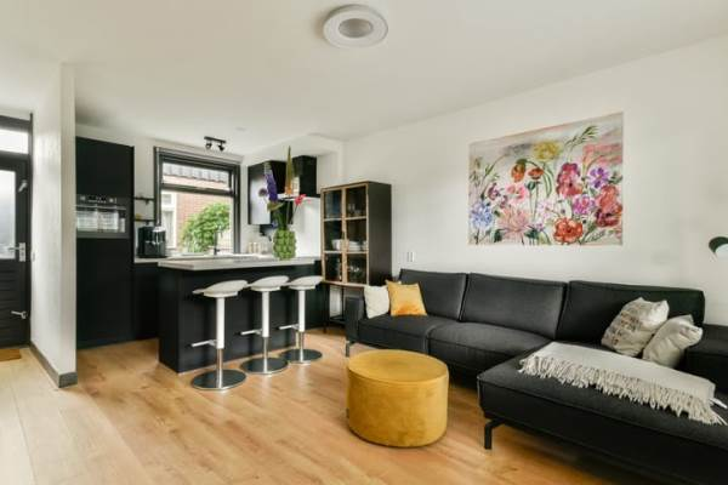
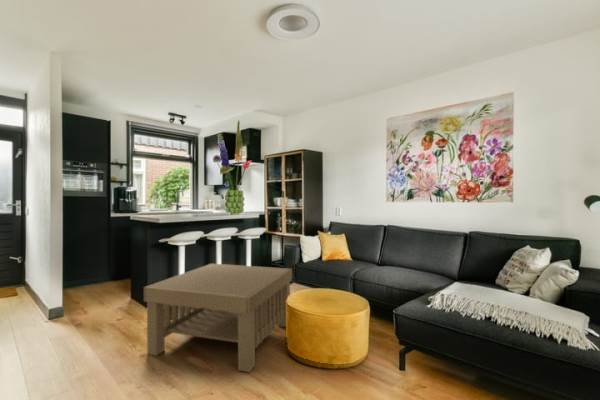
+ coffee table [143,263,293,373]
